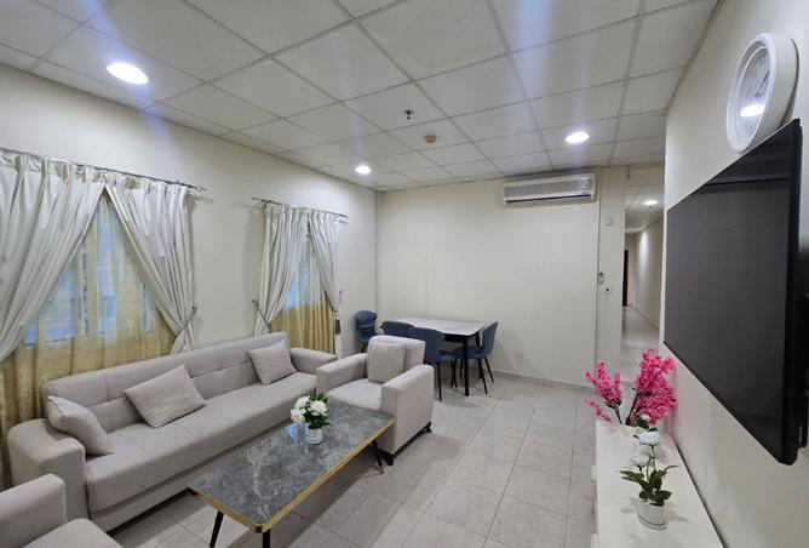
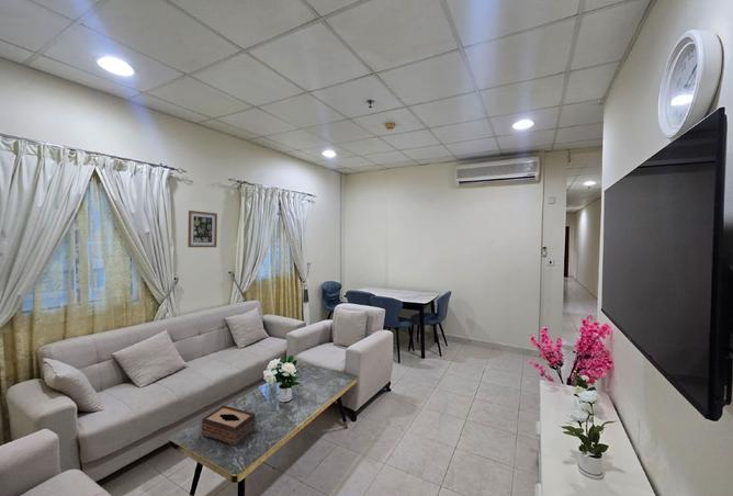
+ tissue box [201,405,257,447]
+ wall art [187,210,218,248]
